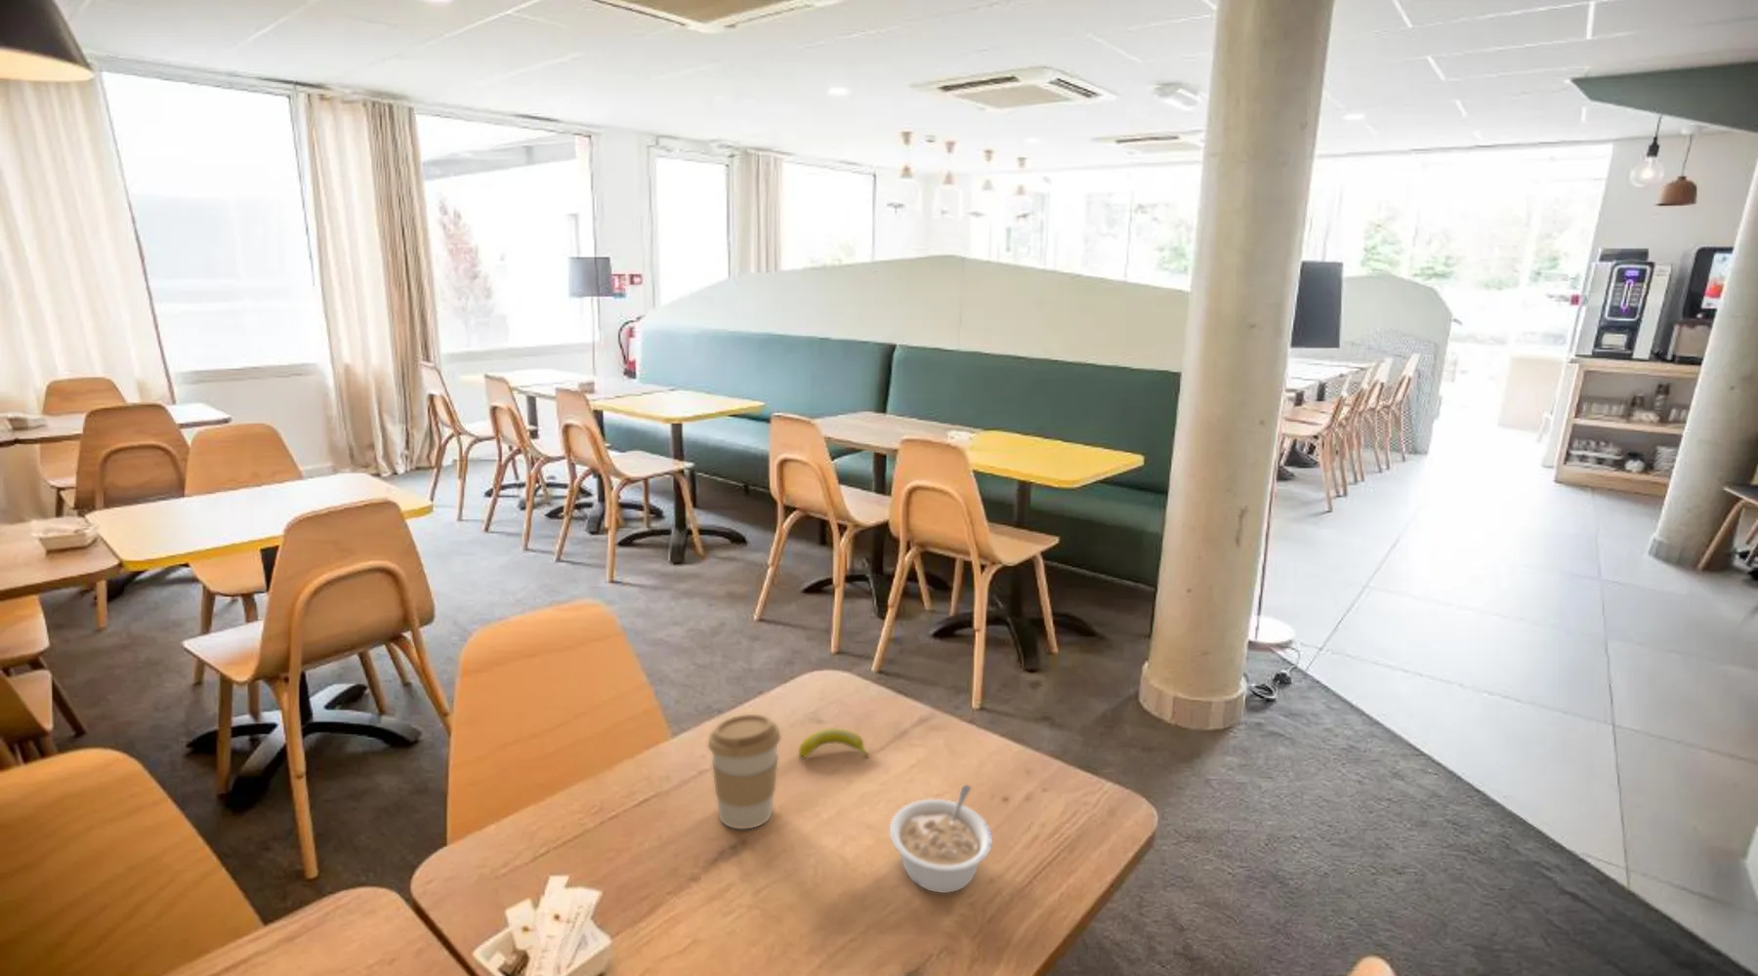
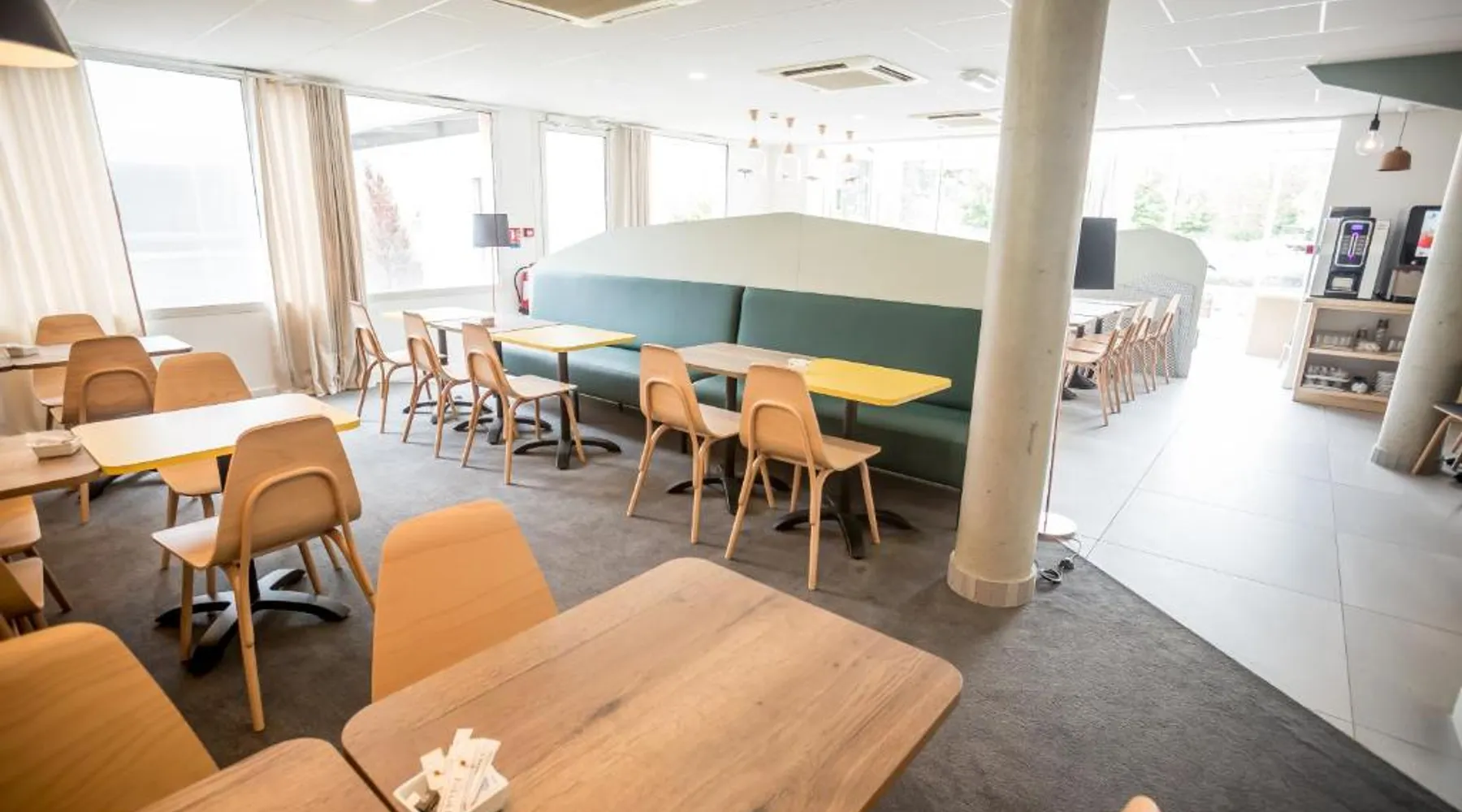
- coffee cup [707,714,782,829]
- banana [798,727,871,761]
- legume [889,784,993,894]
